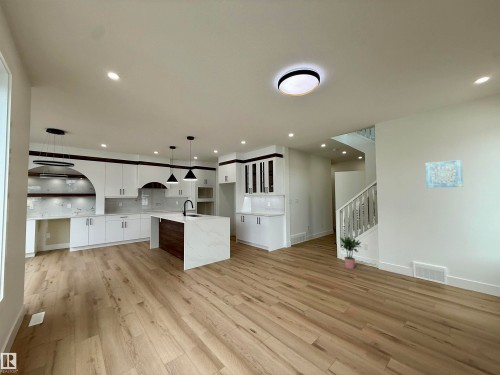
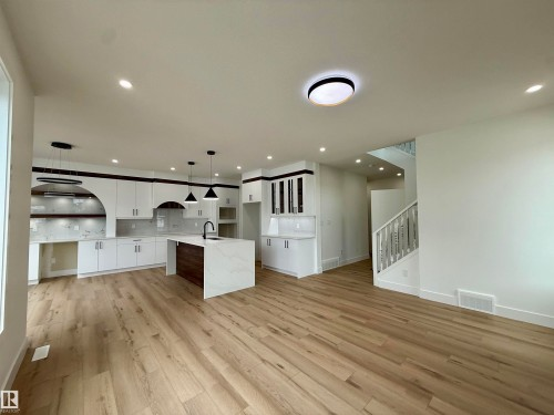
- wall art [425,159,464,189]
- potted plant [339,236,363,270]
